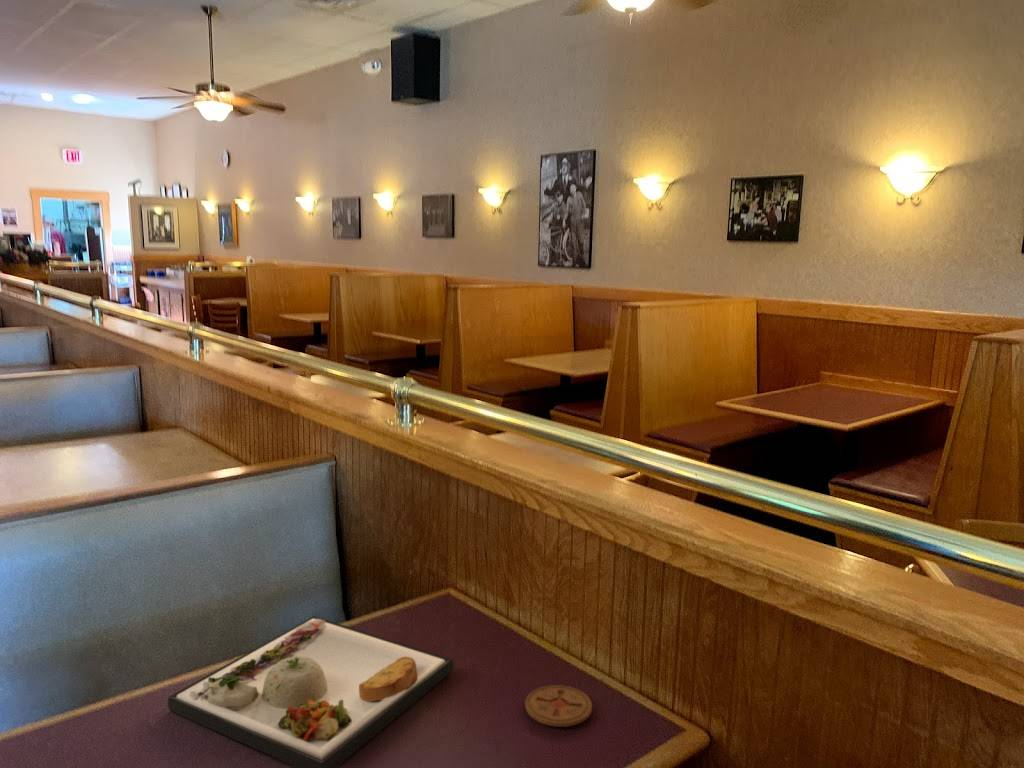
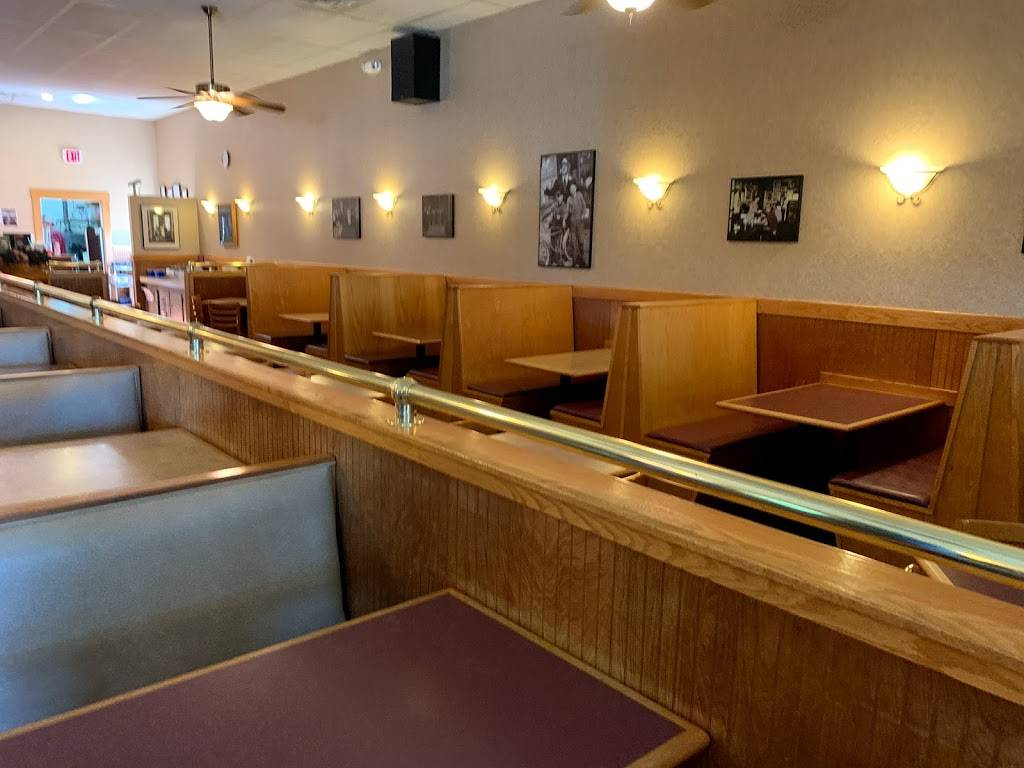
- coaster [524,684,593,728]
- dinner plate [167,615,454,768]
